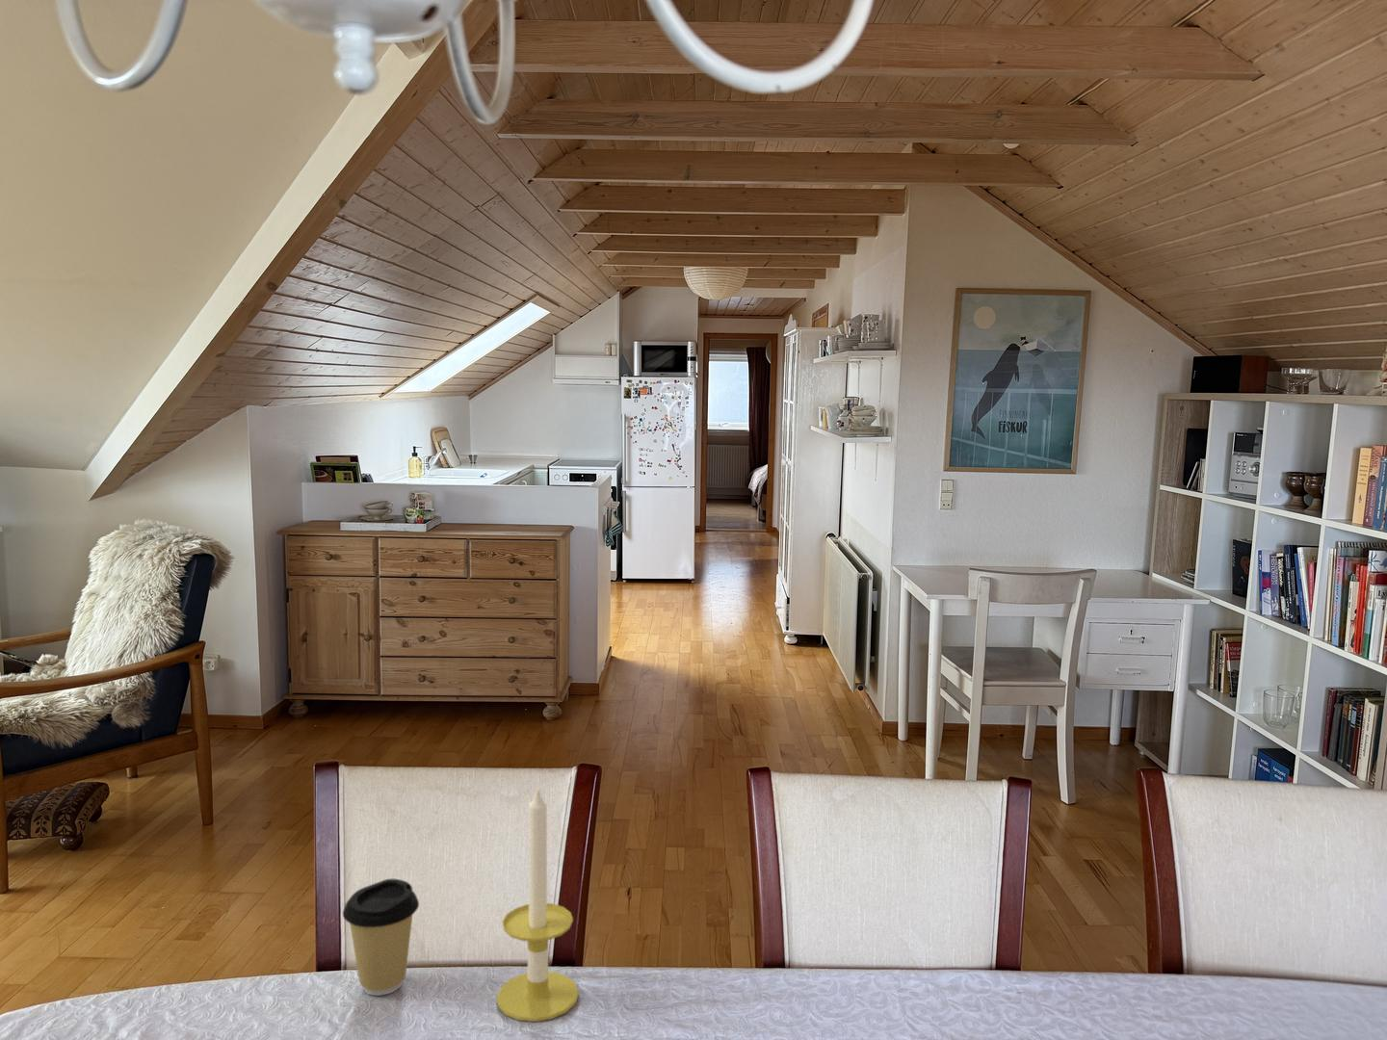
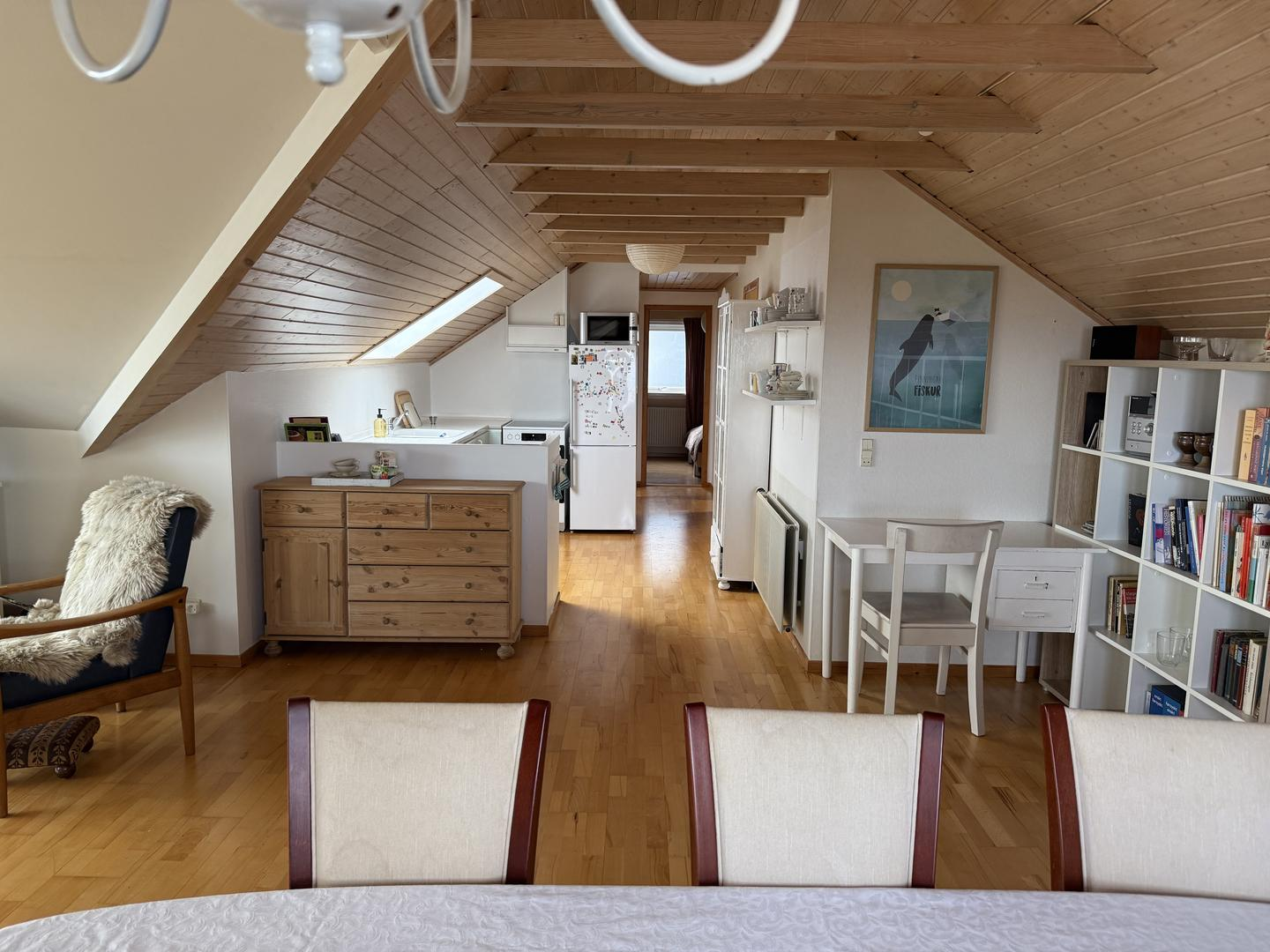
- candle [496,784,580,1023]
- coffee cup [342,878,420,996]
